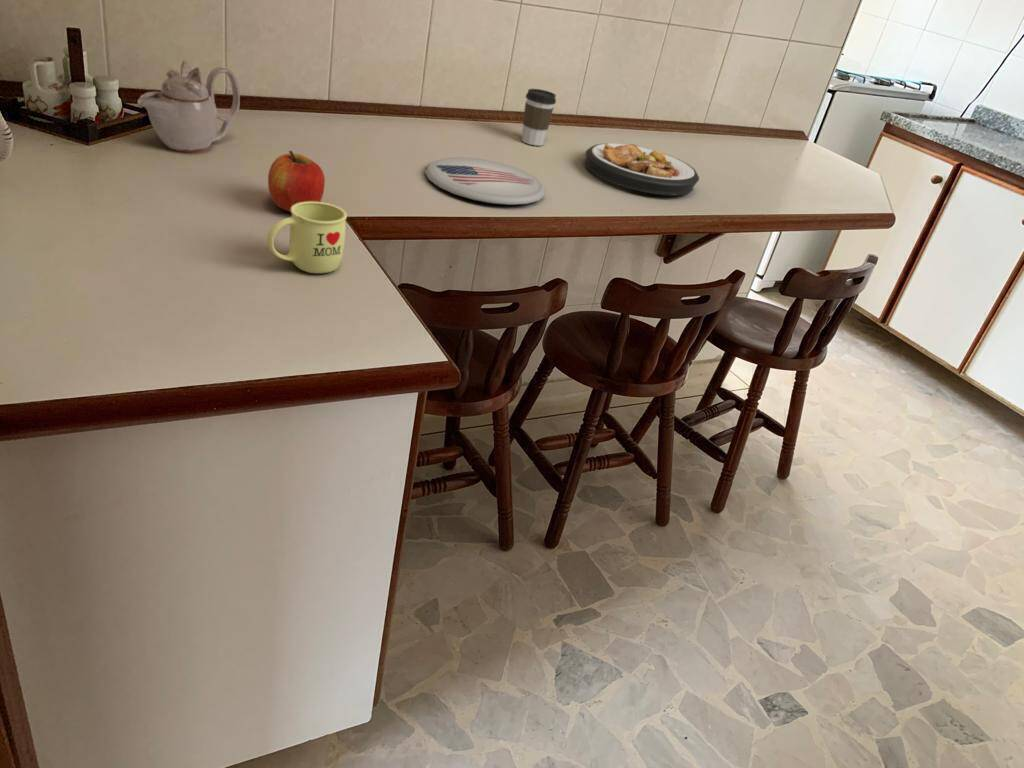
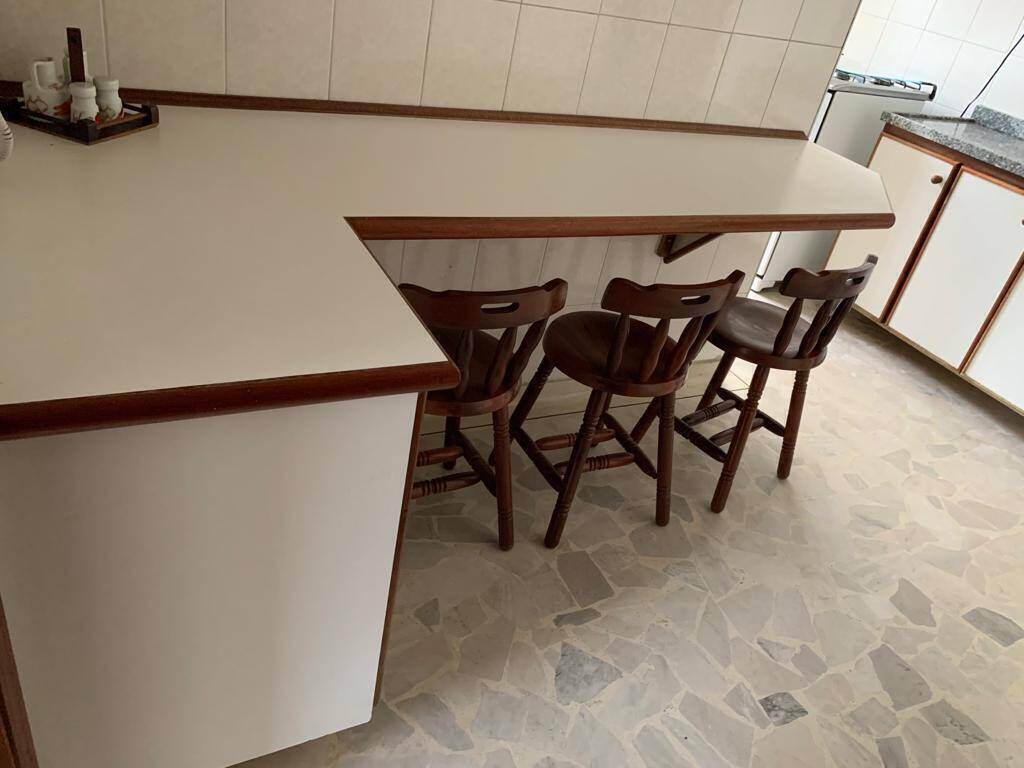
- plate [424,157,546,206]
- coffee cup [521,88,557,147]
- plate [584,142,700,196]
- teapot [136,60,241,154]
- apple [267,150,326,213]
- mug [266,201,348,274]
